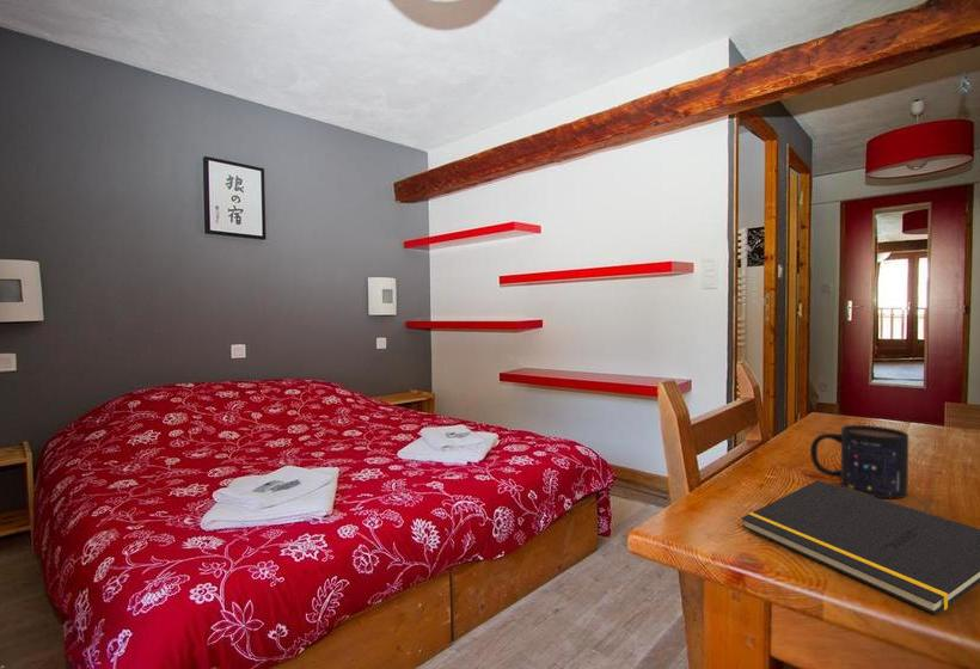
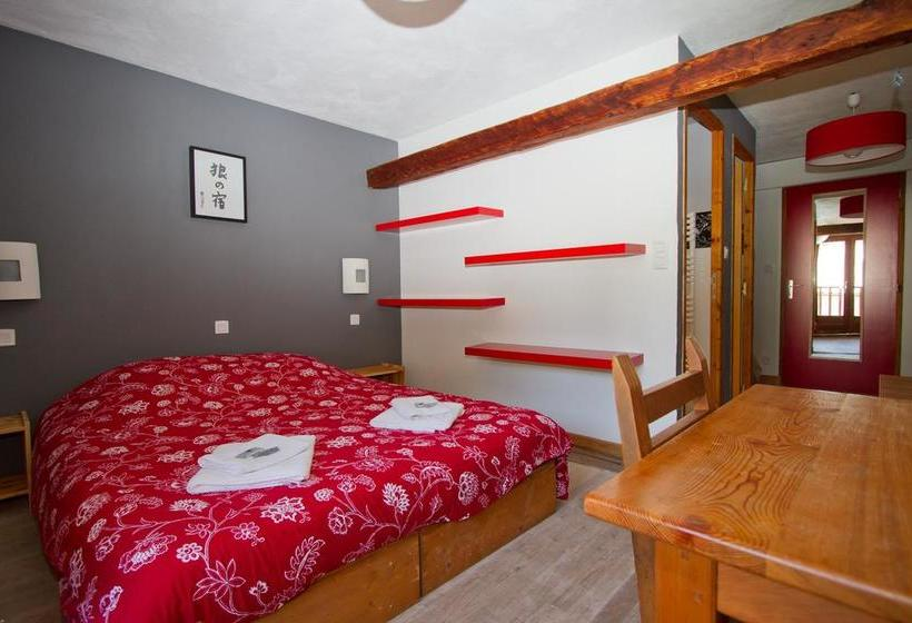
- mug [809,424,909,499]
- notepad [740,479,980,616]
